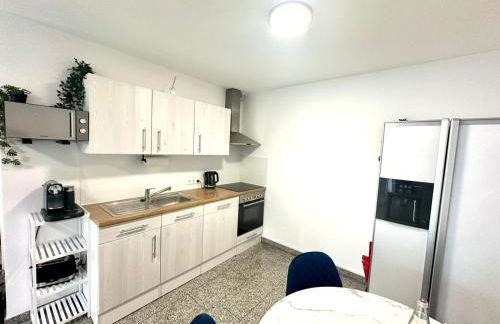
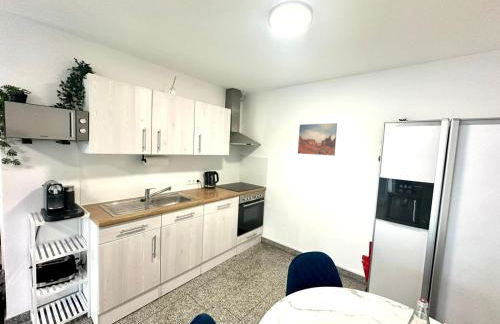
+ wall art [297,122,338,157]
